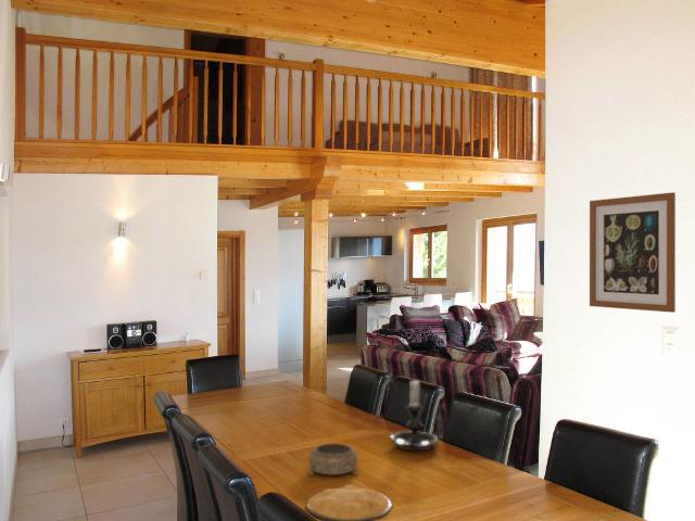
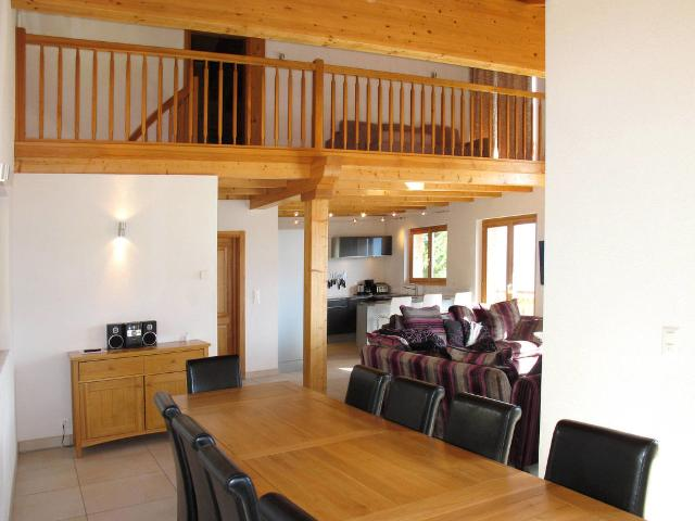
- decorative bowl [307,443,359,476]
- plate [305,484,393,521]
- wall art [589,191,677,314]
- candle holder [388,376,439,452]
